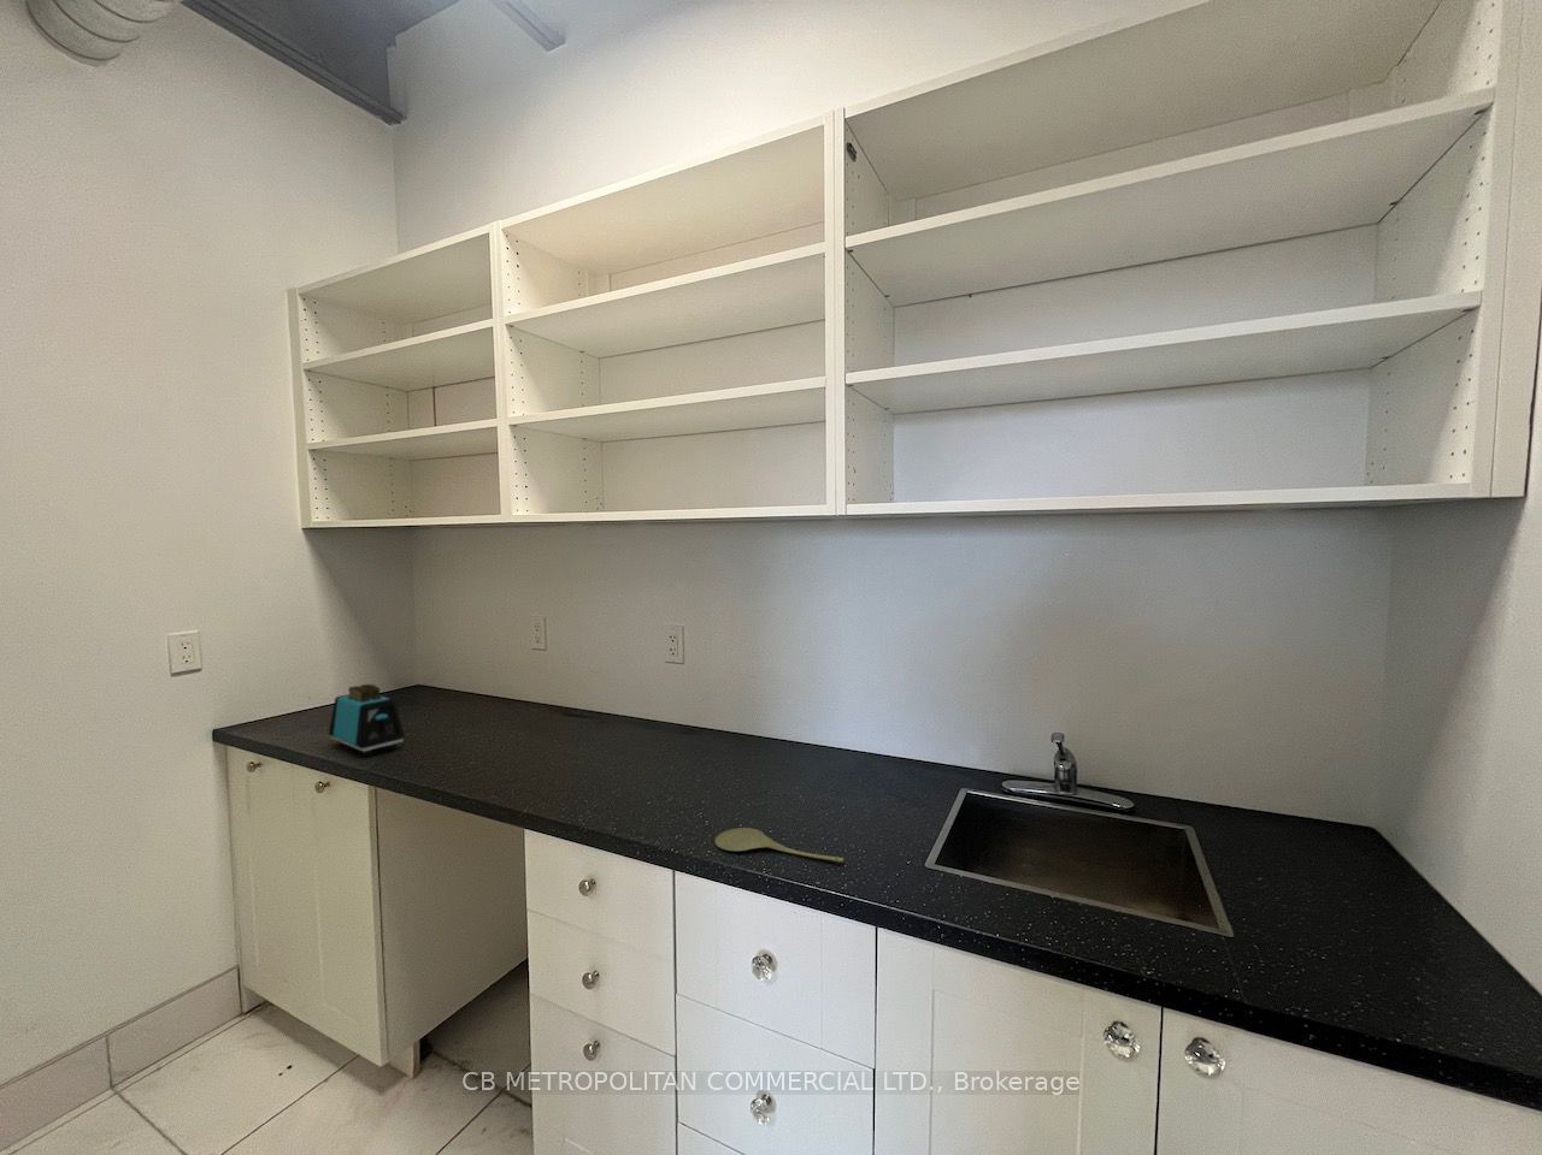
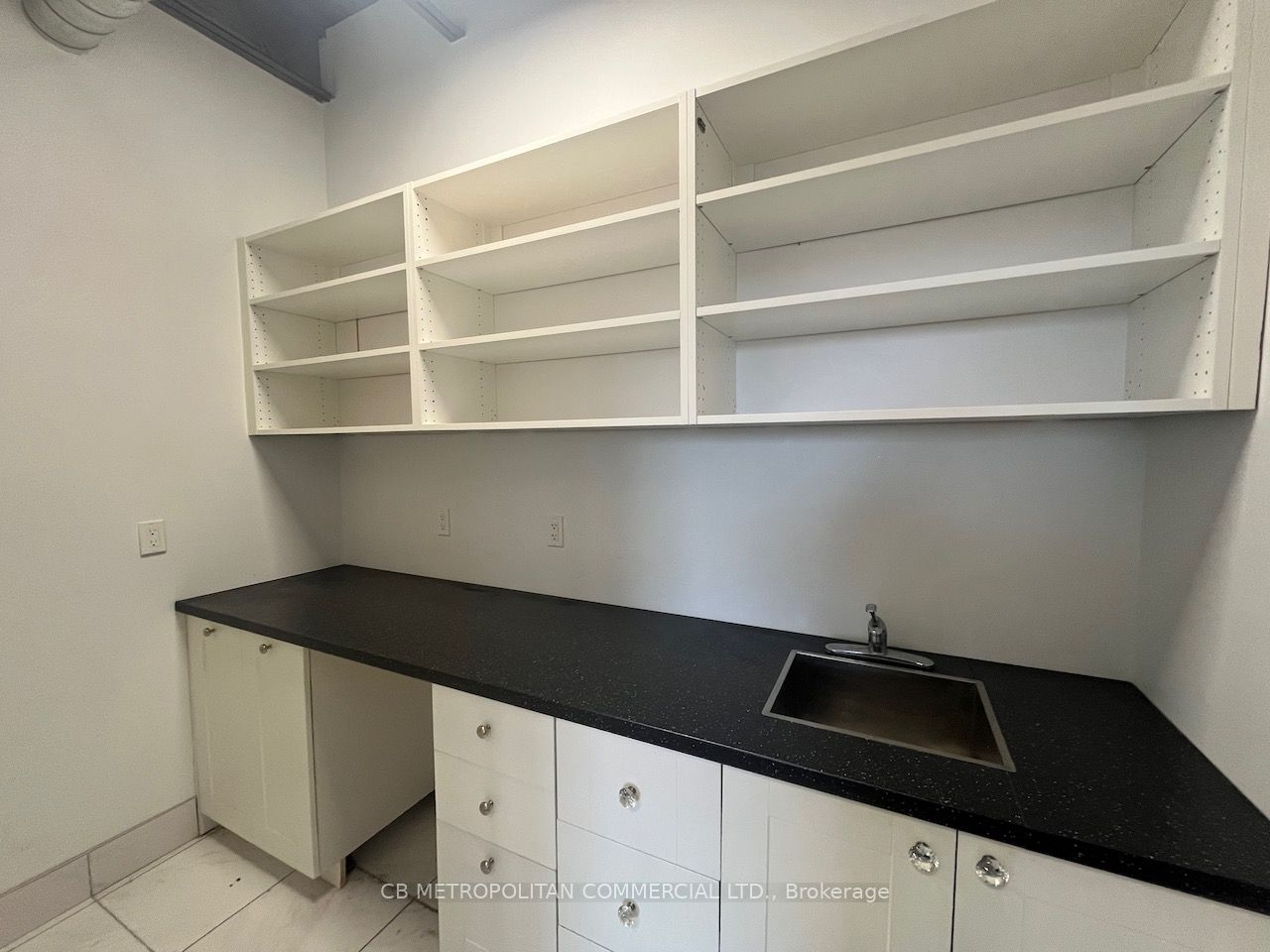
- spoon [714,826,845,864]
- toaster [328,683,406,757]
